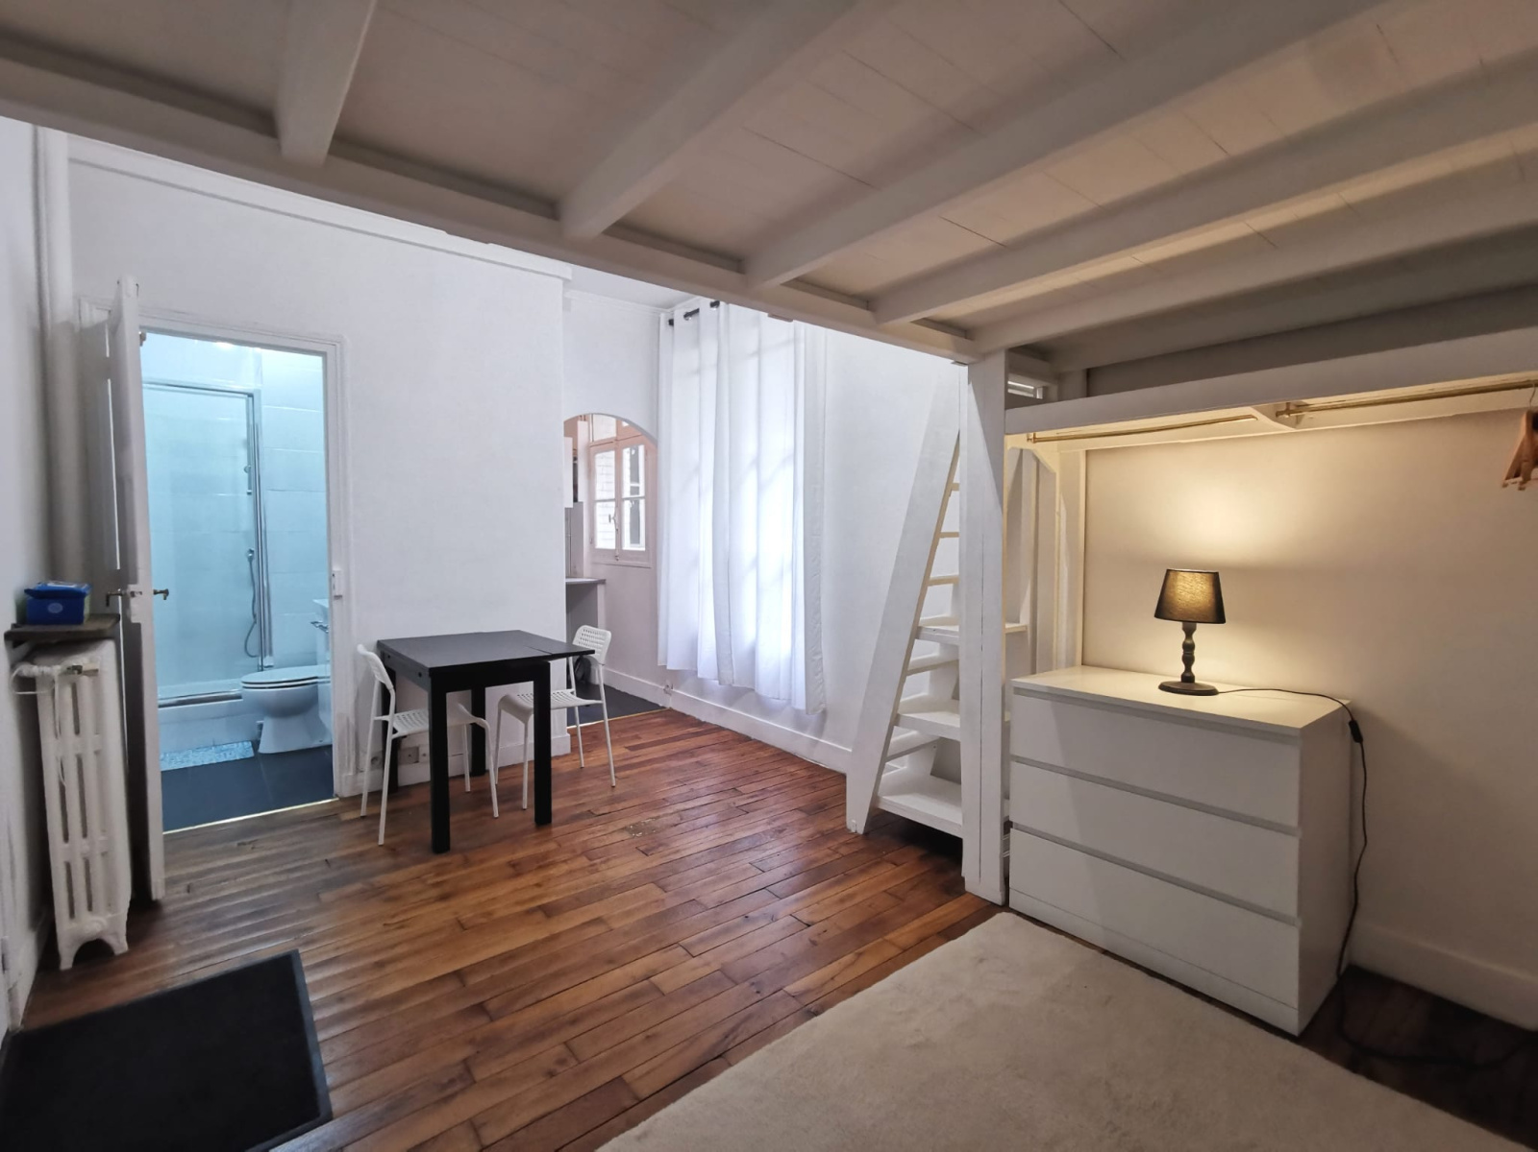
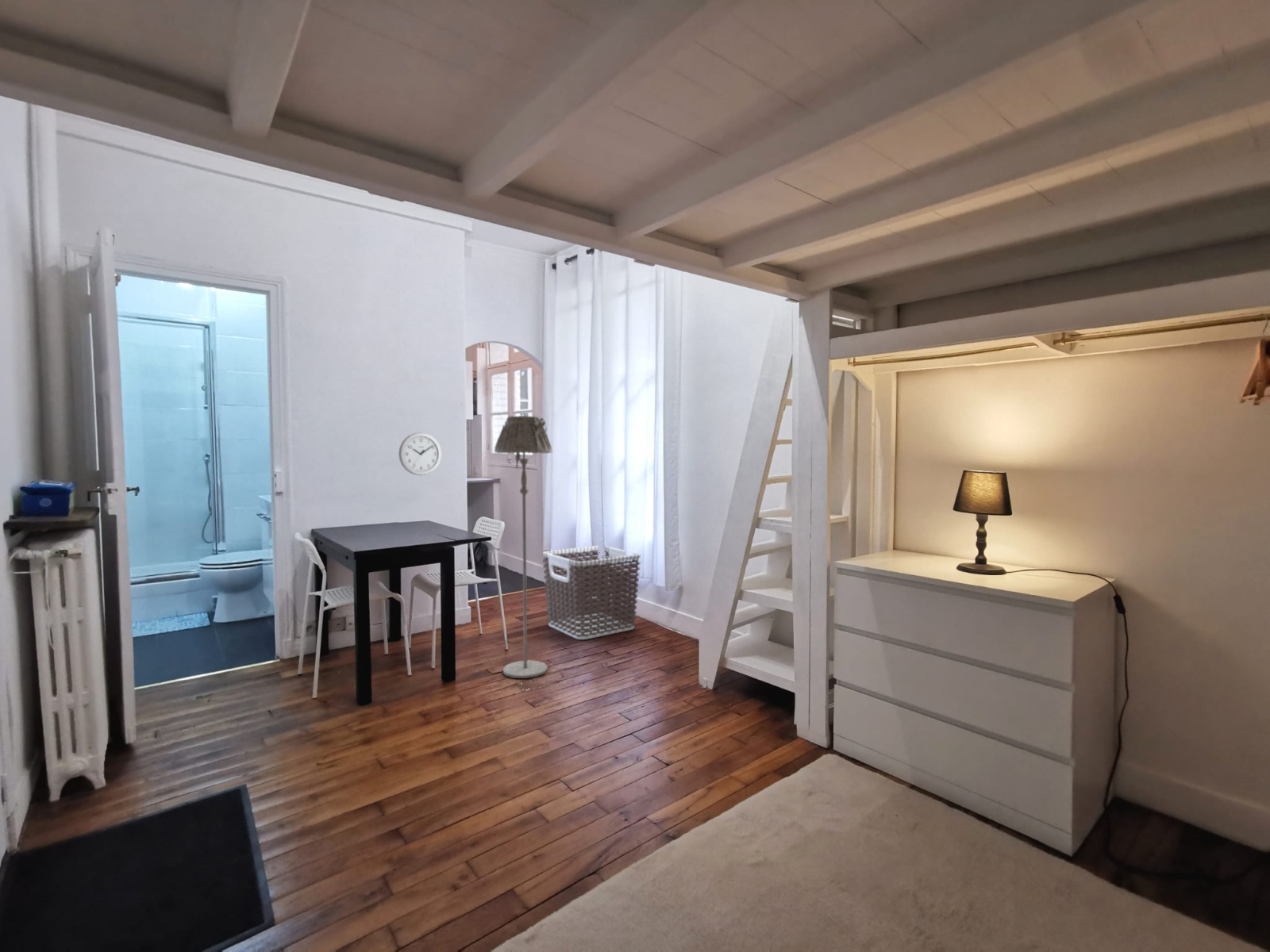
+ clothes hamper [542,545,641,640]
+ wall clock [398,432,442,476]
+ floor lamp [494,415,553,679]
